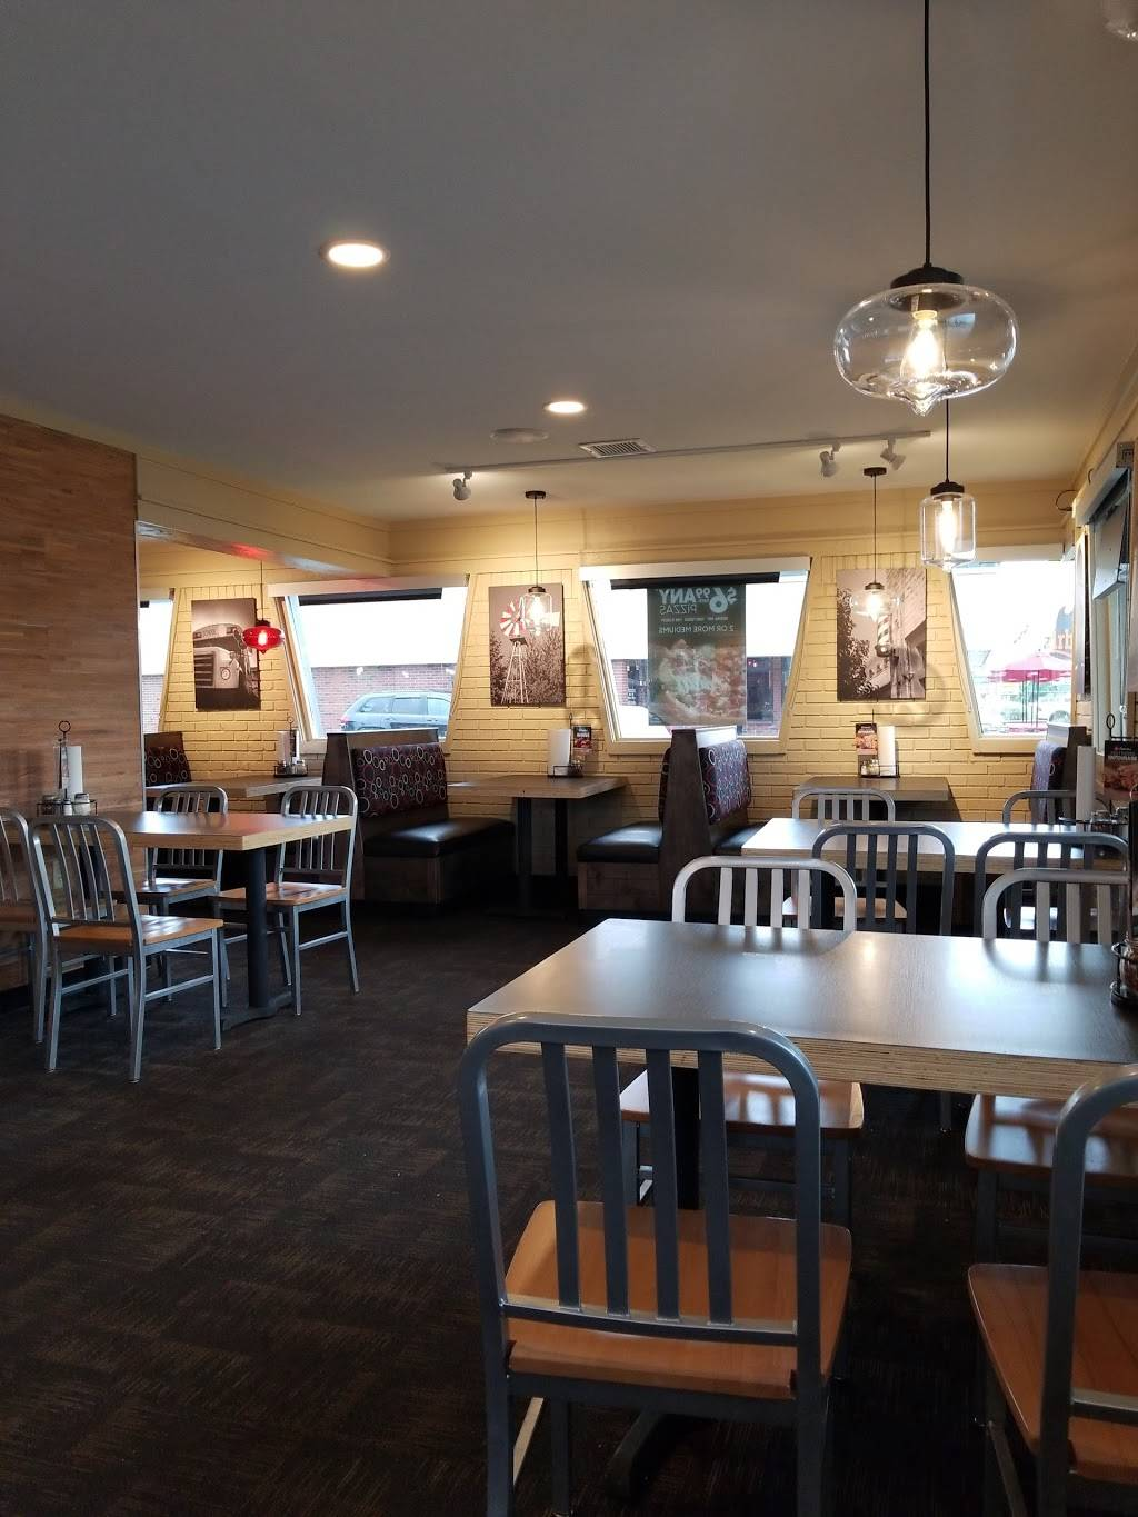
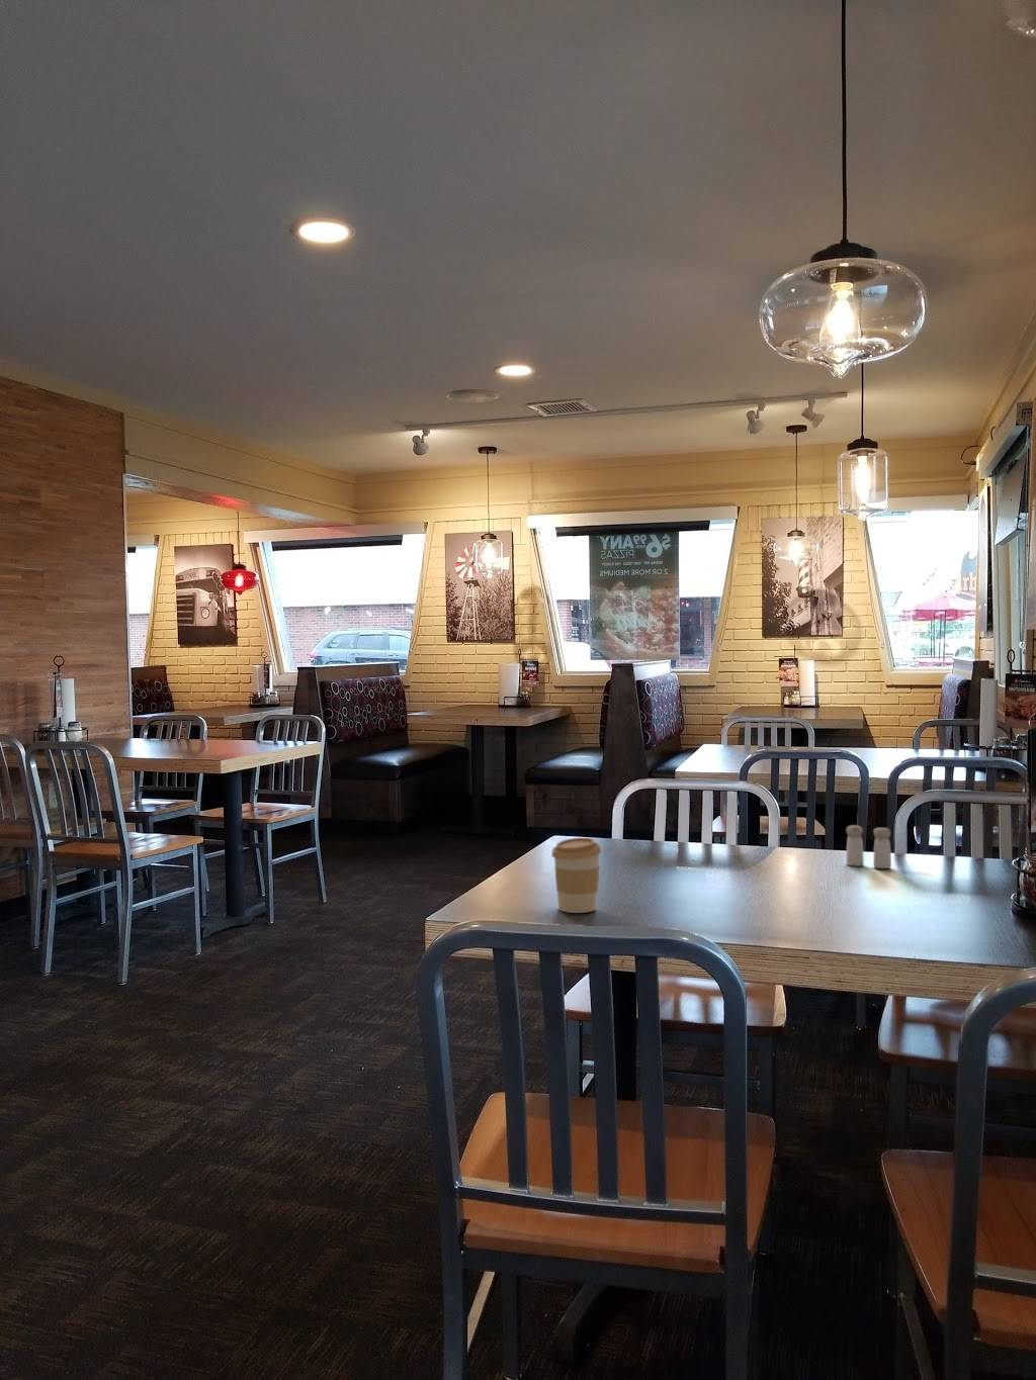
+ salt and pepper shaker [844,824,892,870]
+ coffee cup [551,837,602,913]
